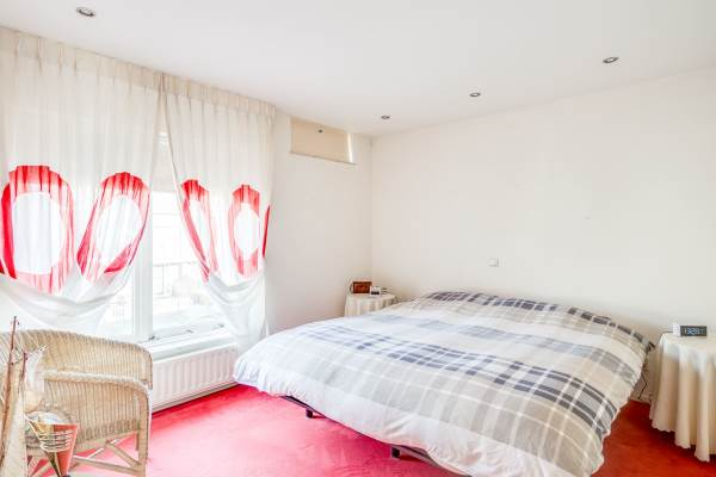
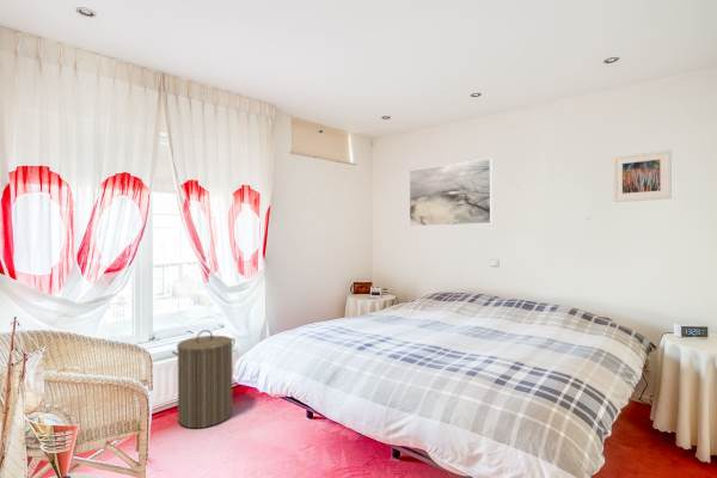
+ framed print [612,148,673,203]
+ laundry hamper [171,329,237,429]
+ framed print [409,158,494,227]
